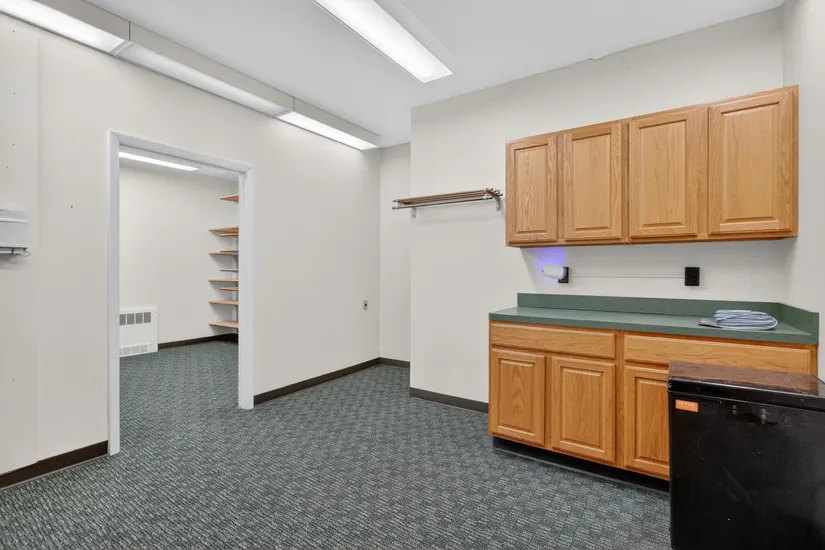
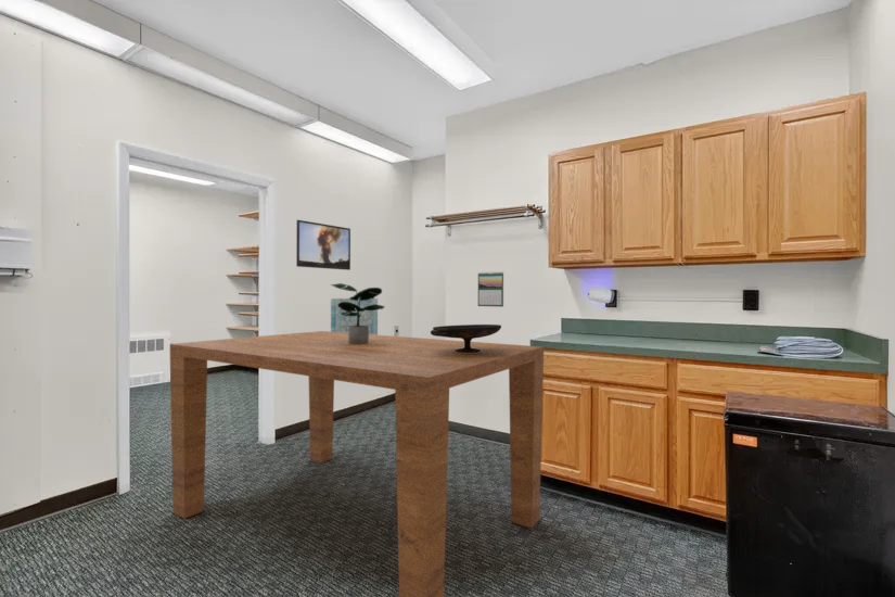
+ table [169,330,545,597]
+ calendar [477,270,504,308]
+ wall art [330,297,379,335]
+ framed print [295,219,351,271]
+ decorative bowl [430,323,502,353]
+ potted plant [329,282,385,343]
